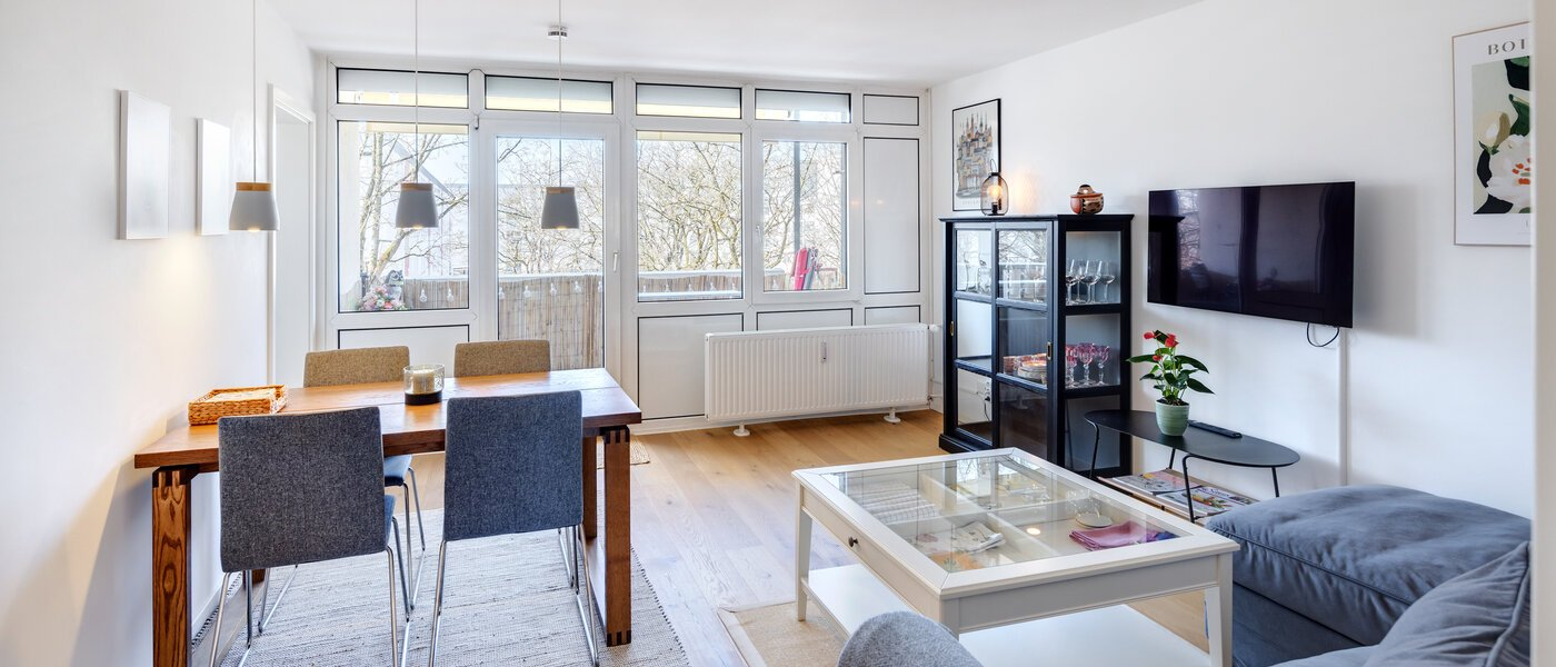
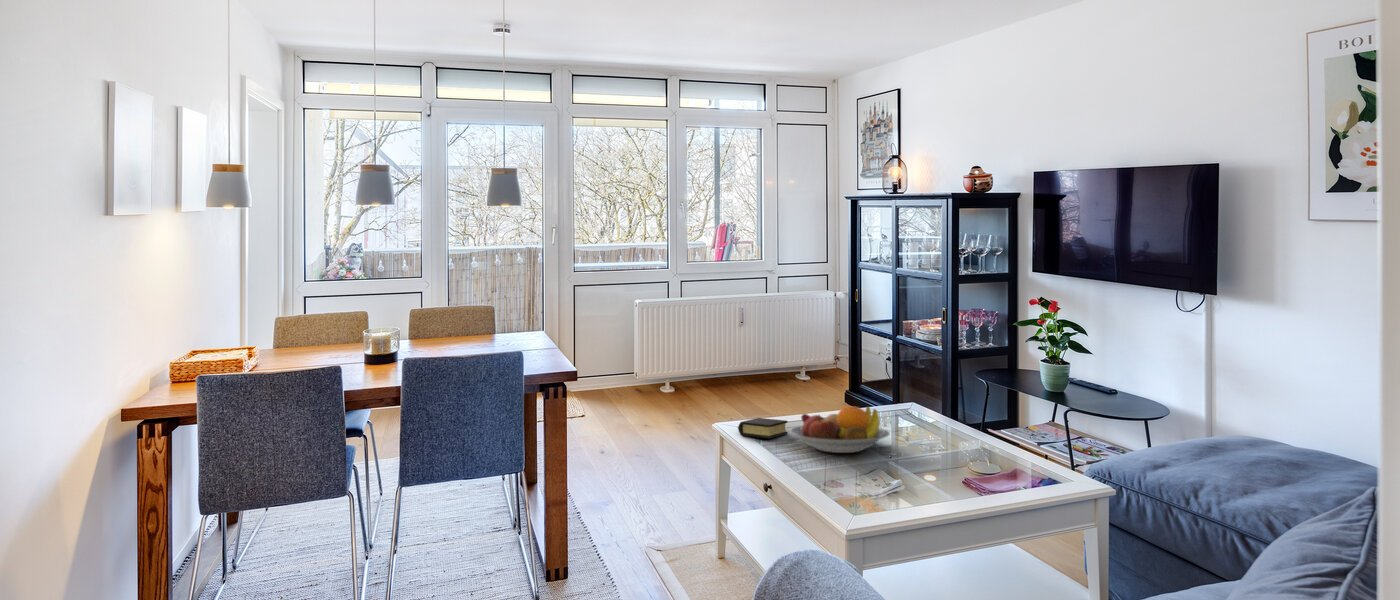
+ book [737,417,789,440]
+ fruit bowl [789,405,891,454]
